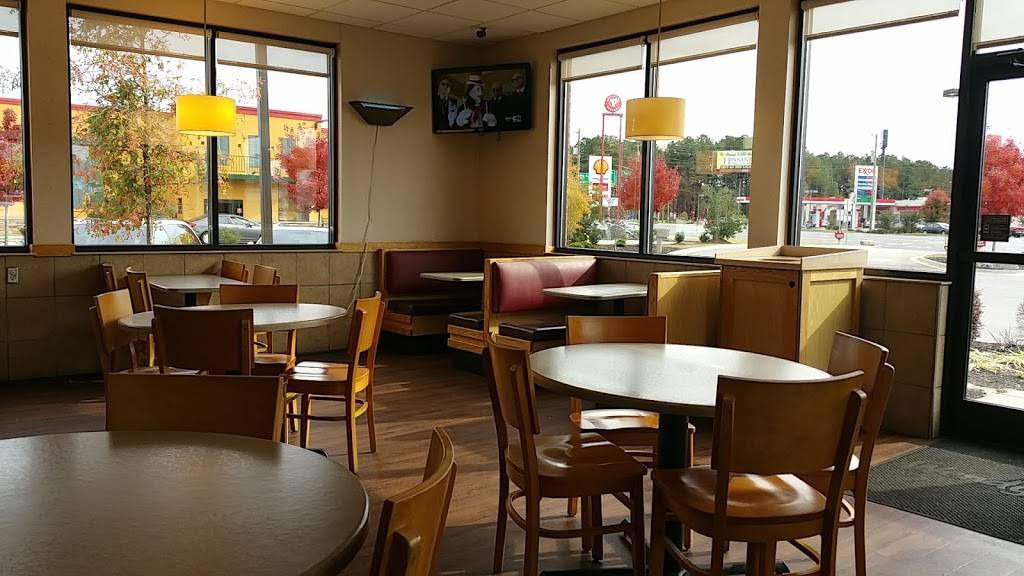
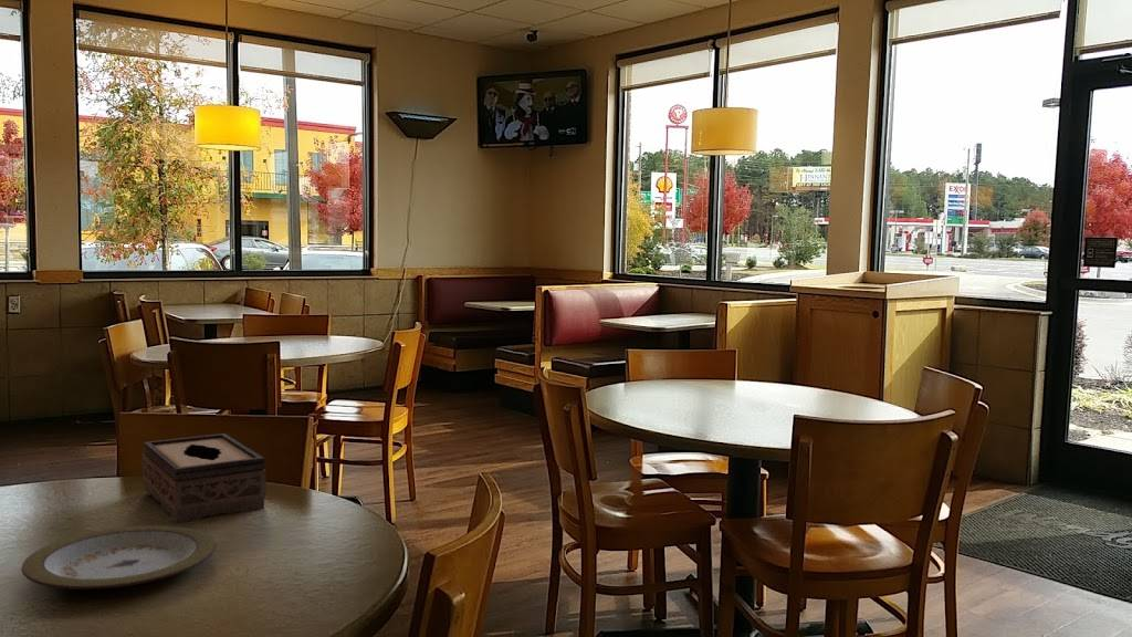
+ plate [21,524,217,591]
+ tissue box [142,432,266,524]
